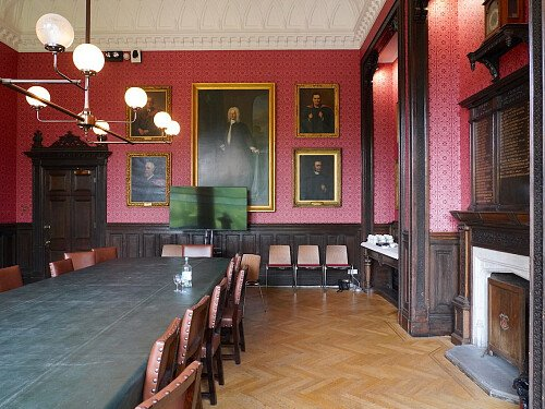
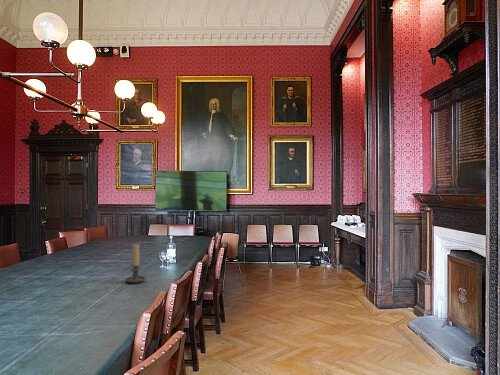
+ candle holder [124,243,147,284]
